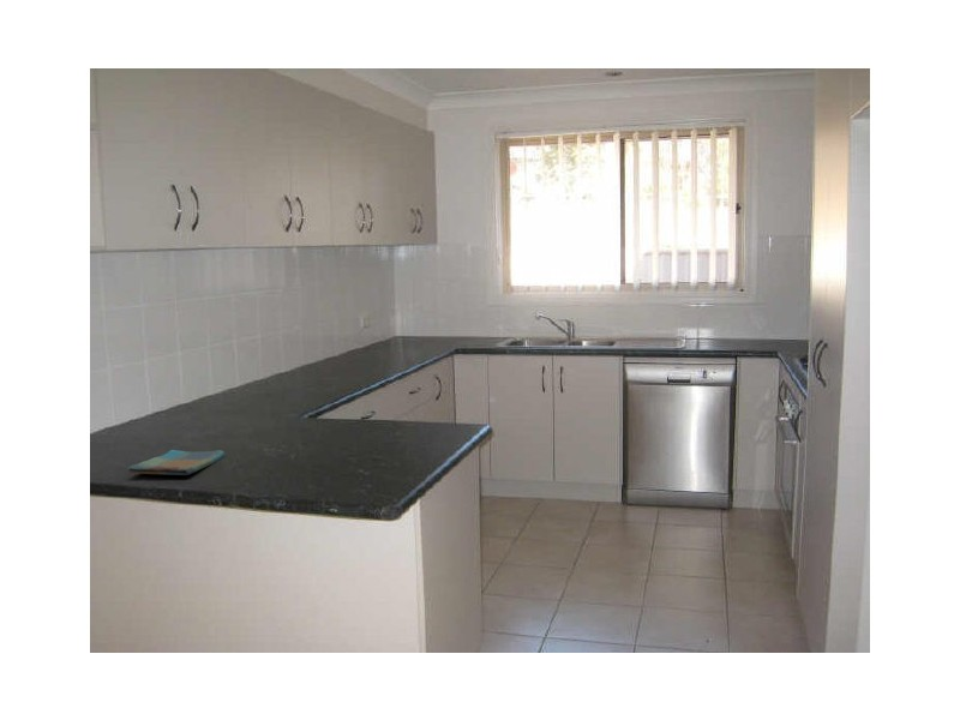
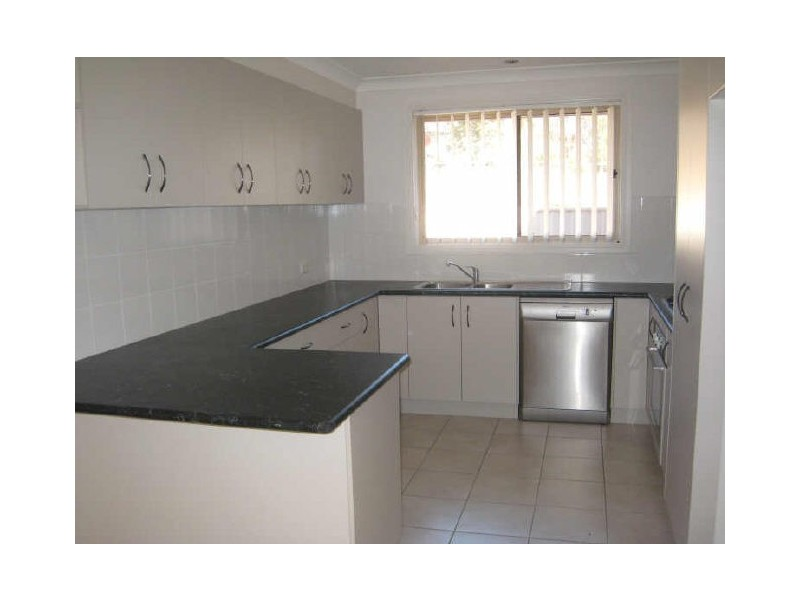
- dish towel [127,449,227,476]
